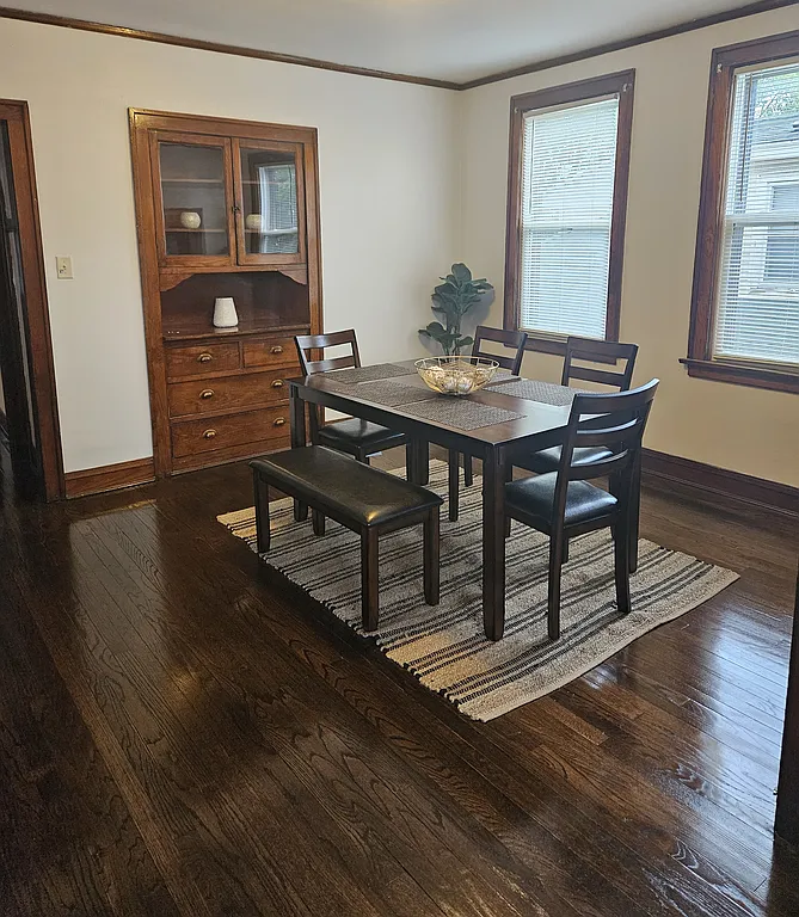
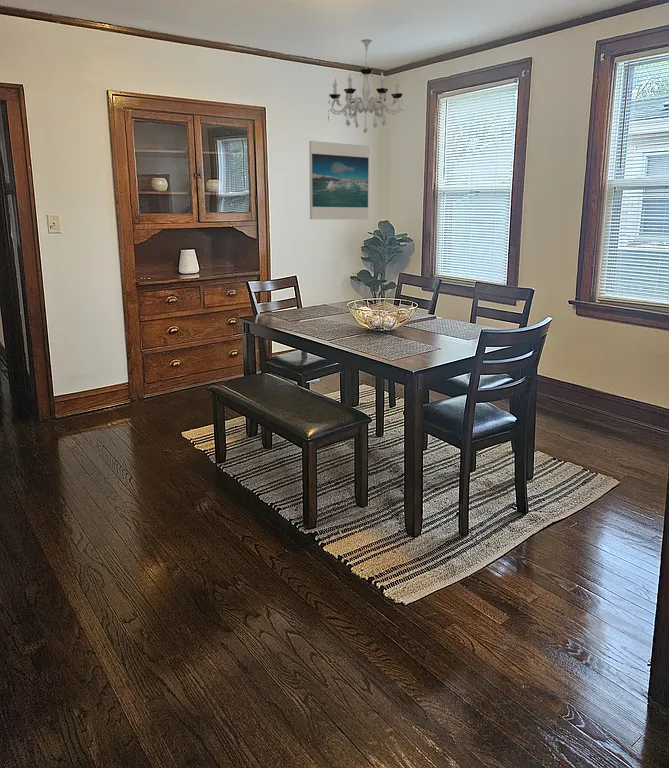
+ chandelier [327,38,404,134]
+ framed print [308,140,370,220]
